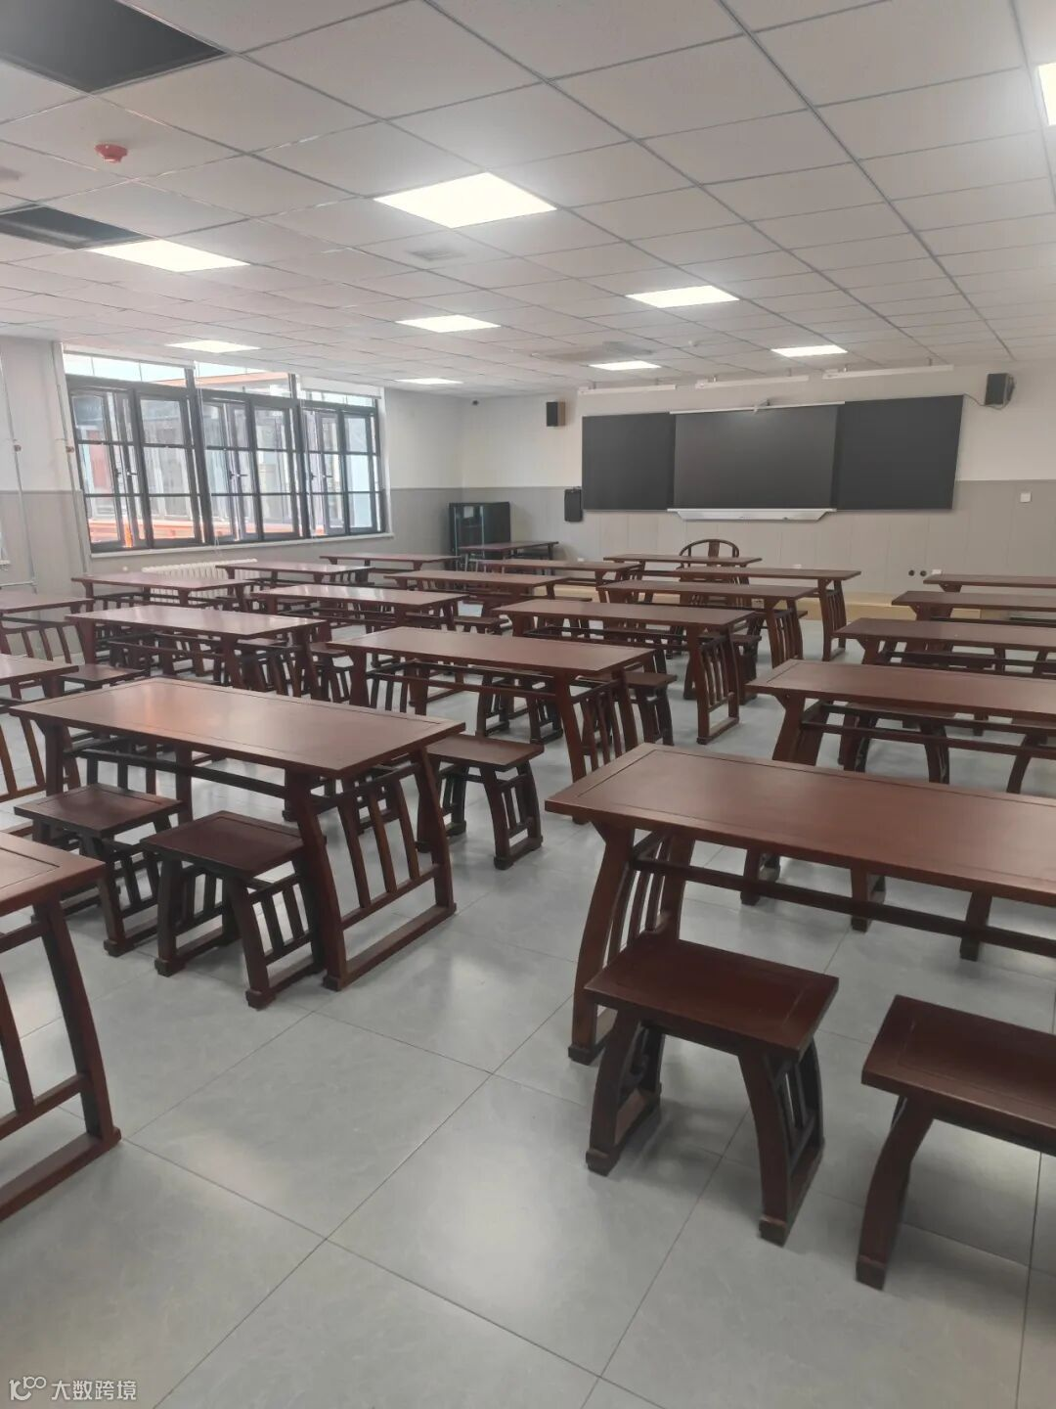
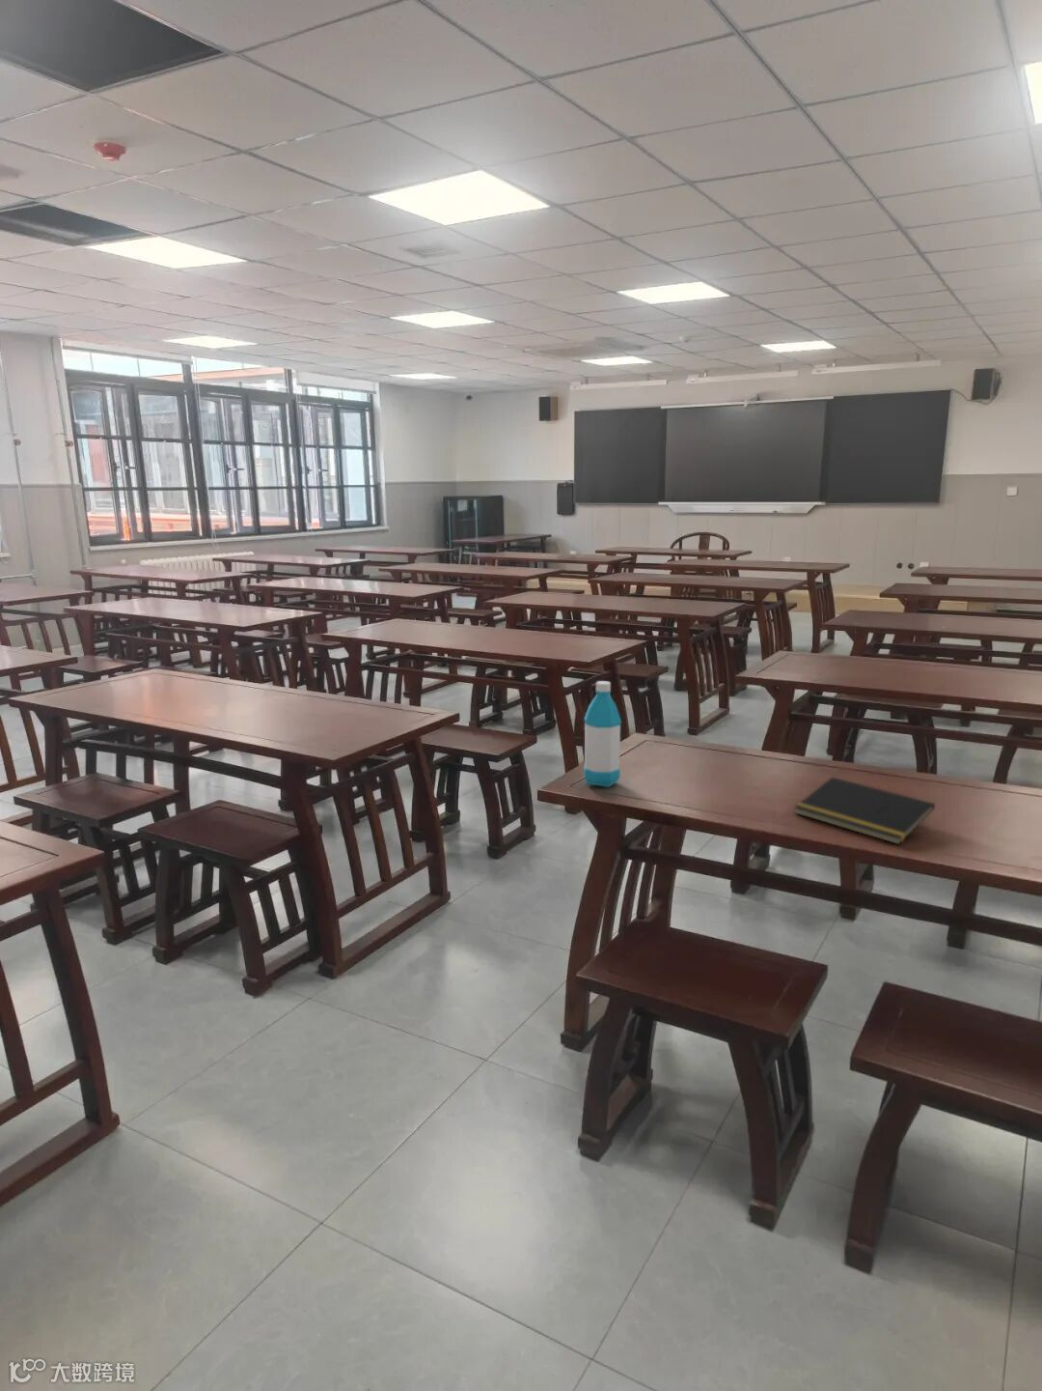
+ notepad [794,775,936,846]
+ water bottle [582,680,623,789]
